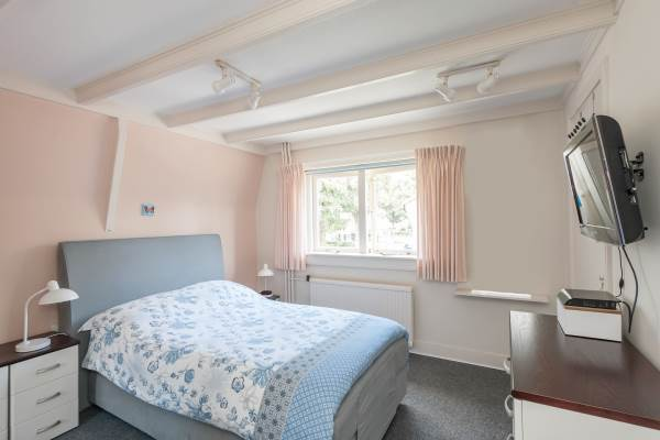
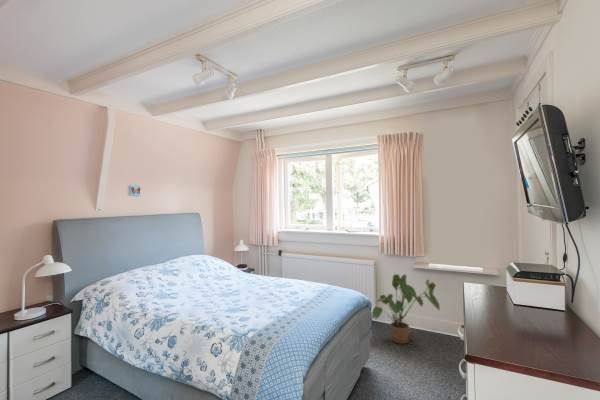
+ house plant [371,273,441,345]
